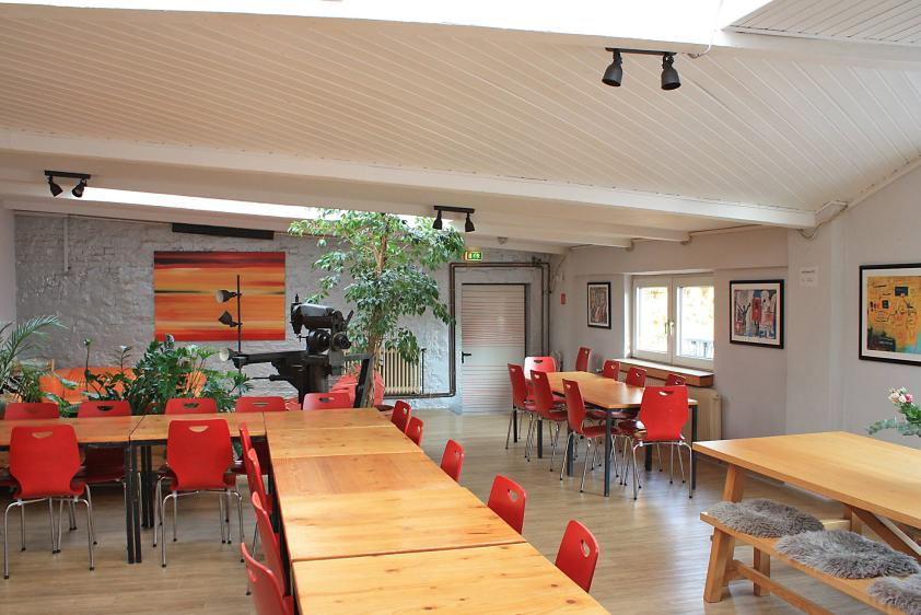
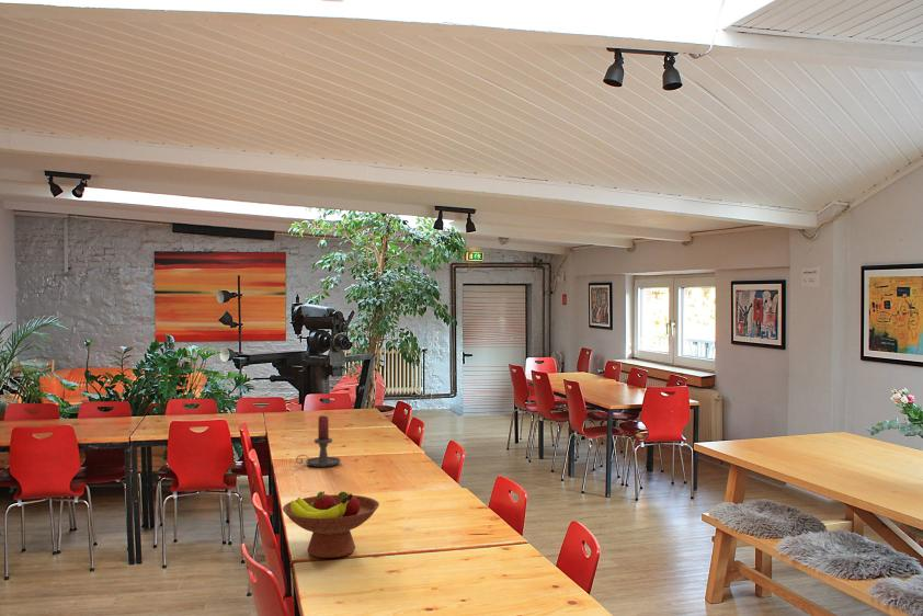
+ candle holder [295,414,342,468]
+ fruit bowl [282,490,380,559]
